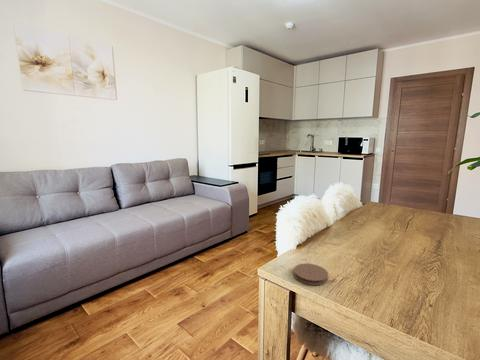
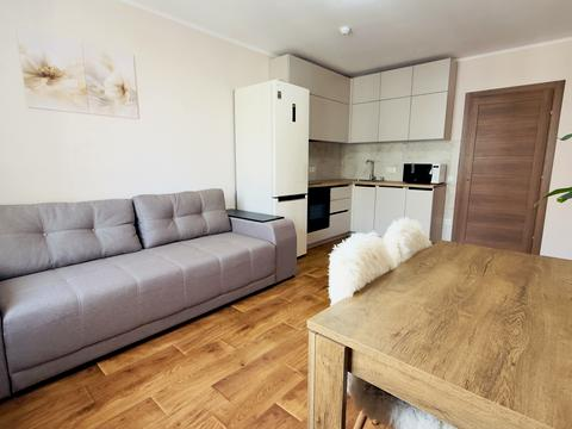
- coaster [293,262,329,286]
